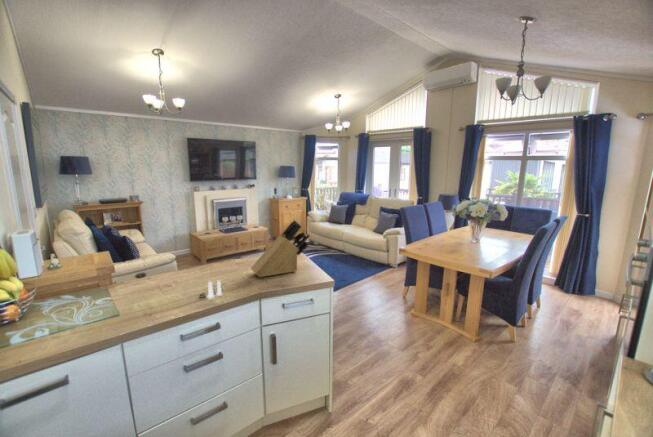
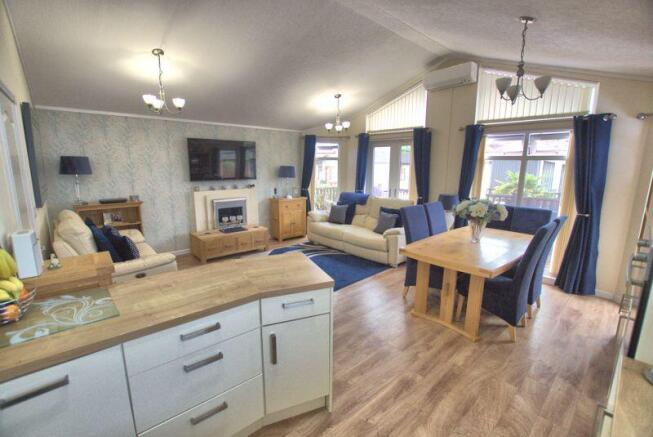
- knife block [250,219,311,278]
- salt and pepper shaker set [198,279,224,300]
